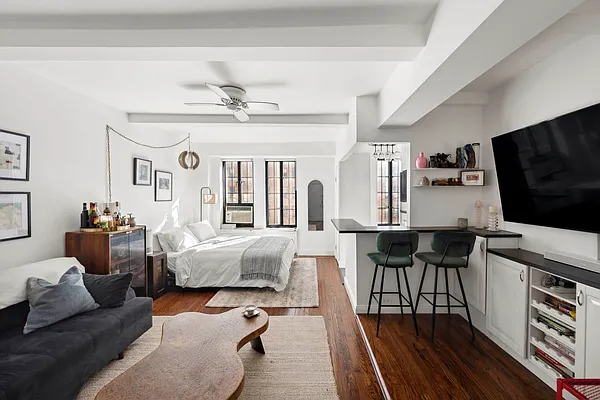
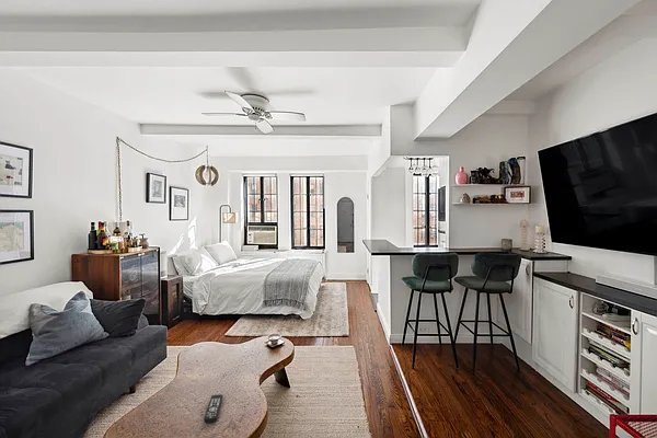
+ remote control [203,393,223,424]
